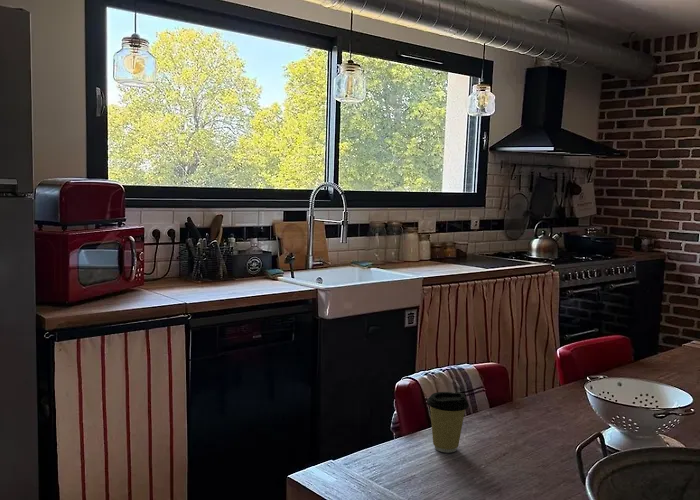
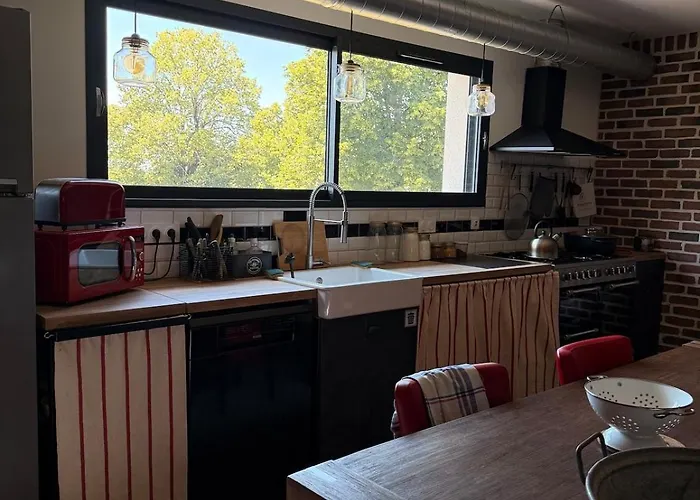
- coffee cup [426,391,470,454]
